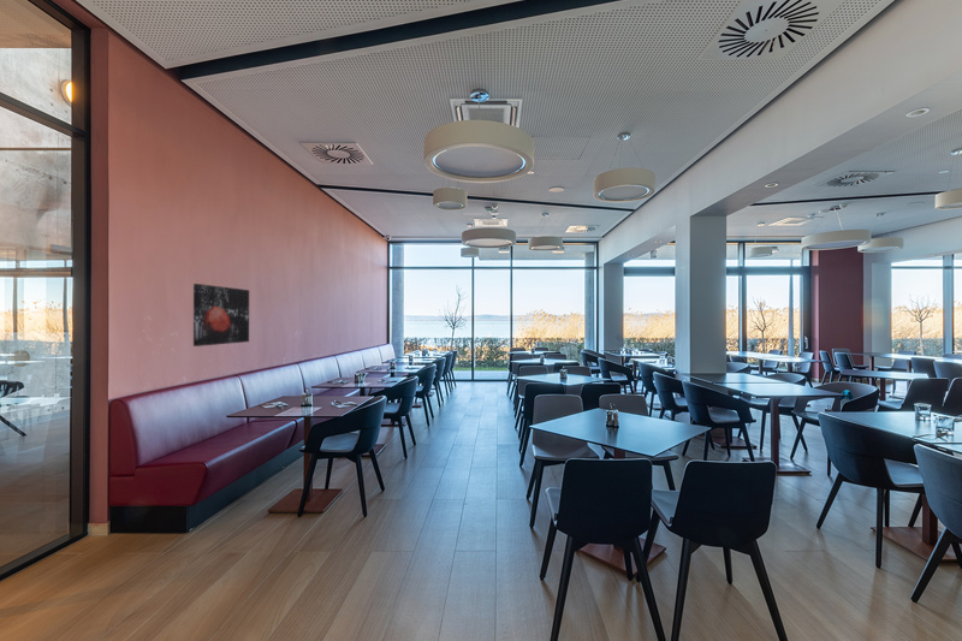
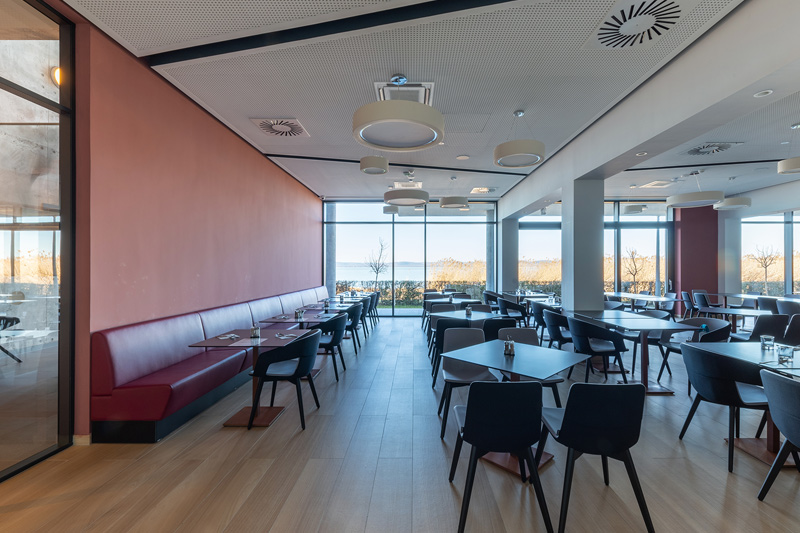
- wall art [192,283,250,348]
